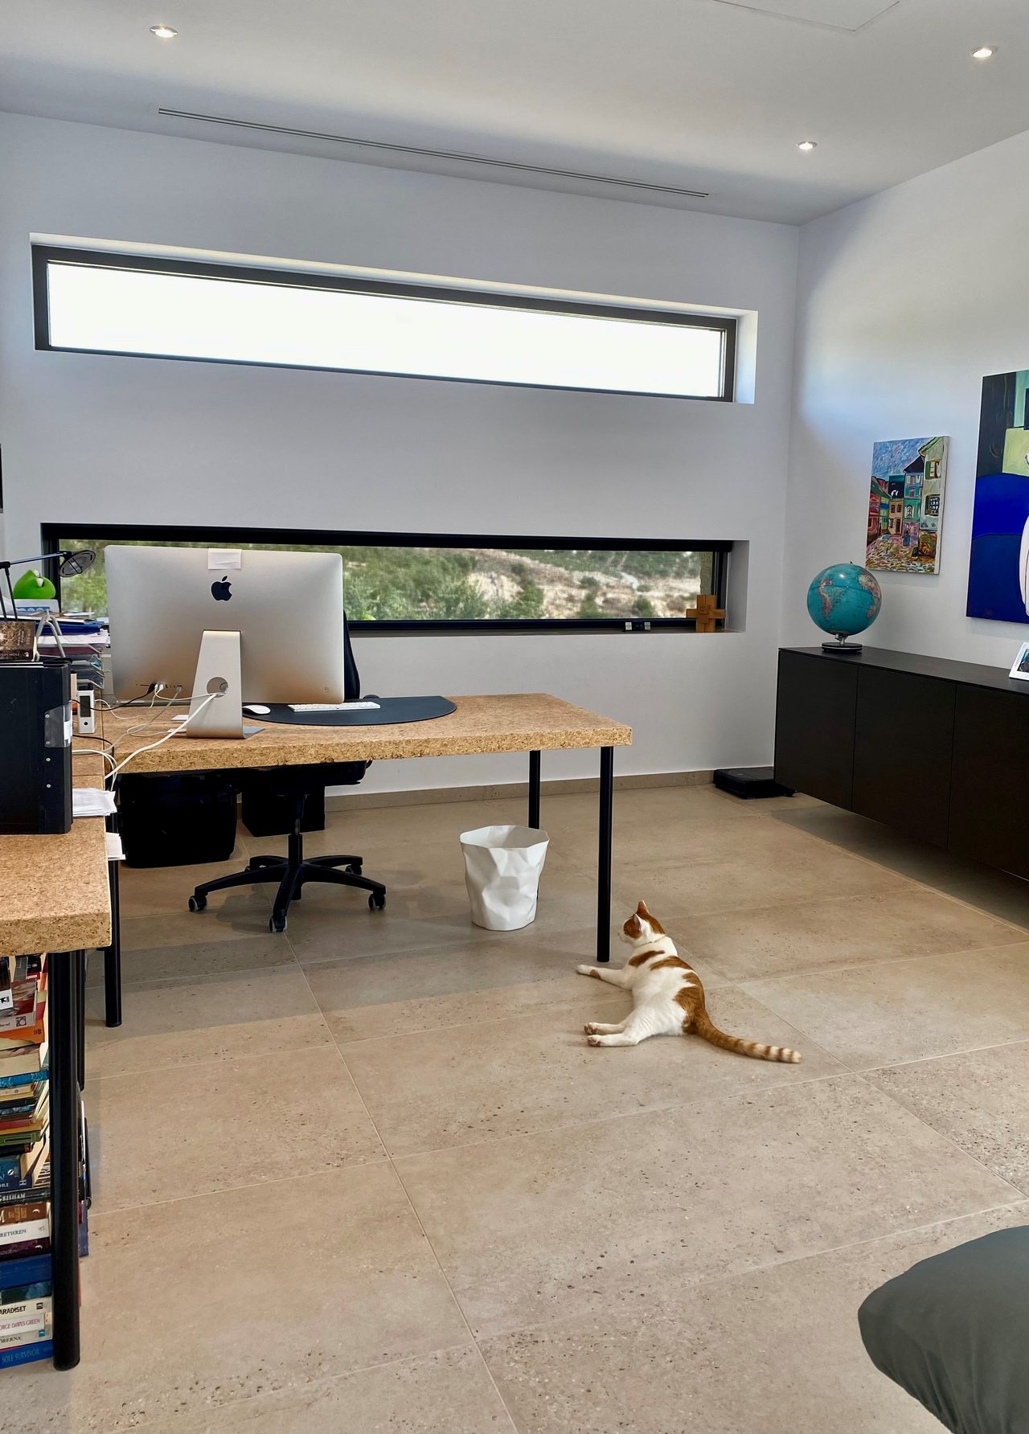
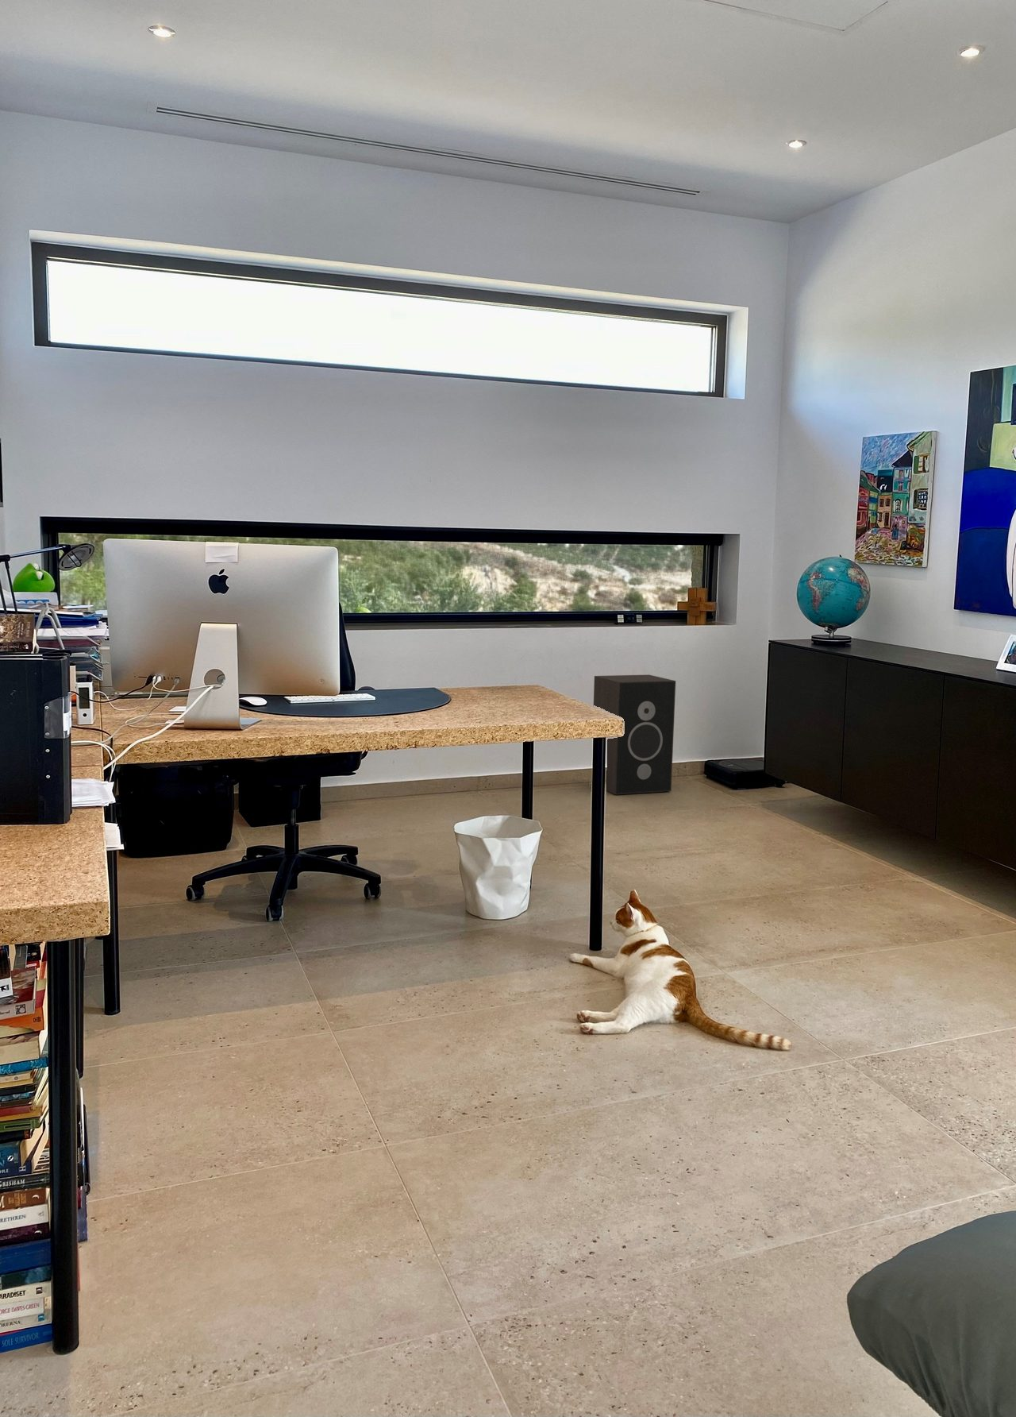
+ speaker [593,673,676,795]
